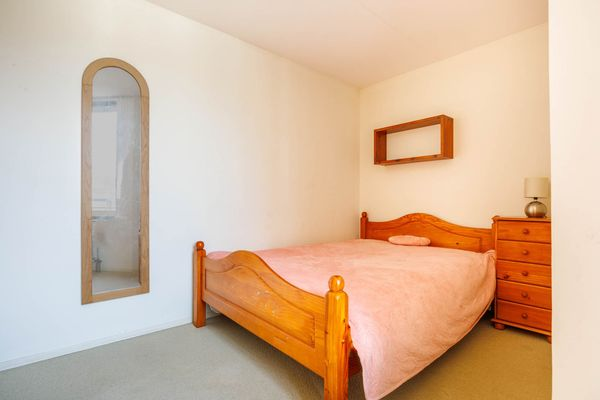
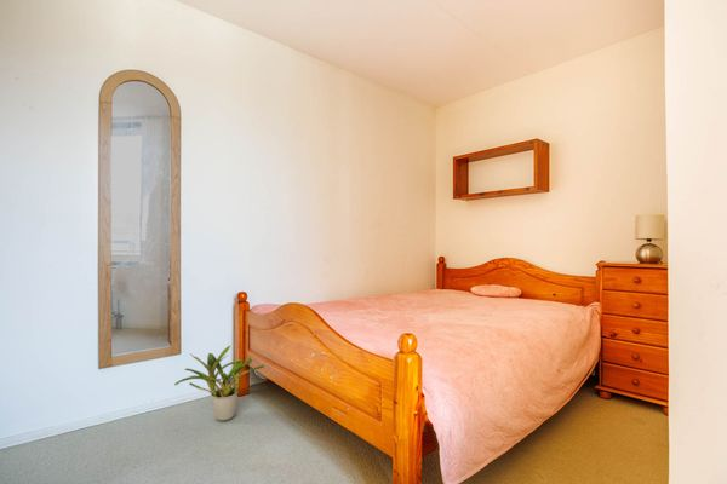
+ potted plant [173,345,265,422]
